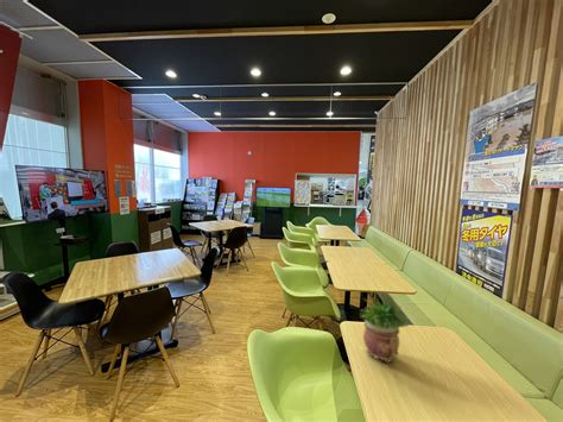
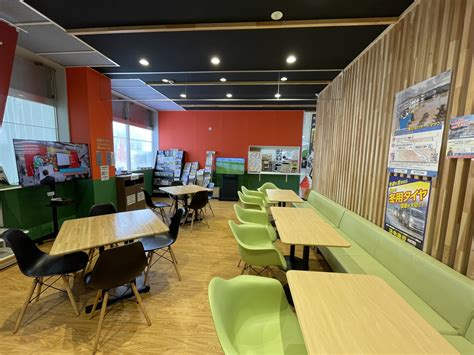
- potted plant [359,296,411,364]
